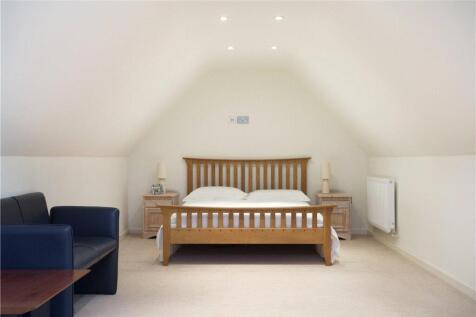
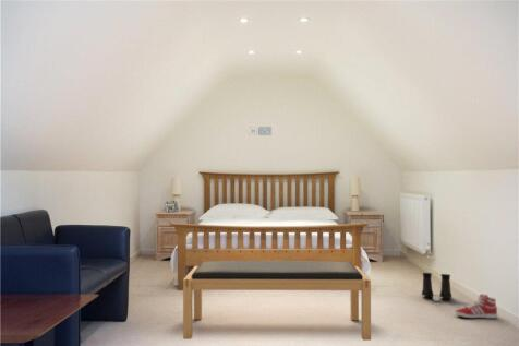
+ sneaker [454,293,498,320]
+ boots [421,272,452,302]
+ bench [182,260,372,342]
